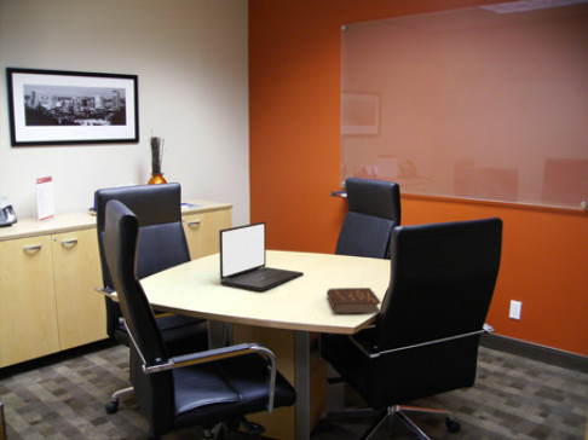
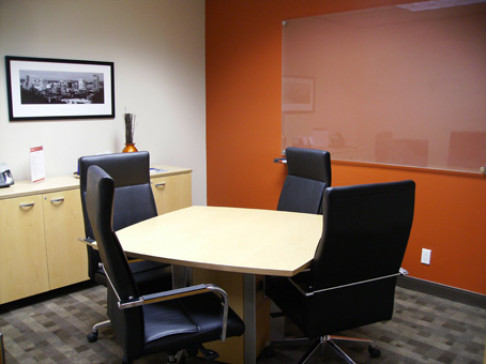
- laptop [218,220,305,293]
- book [325,286,384,314]
